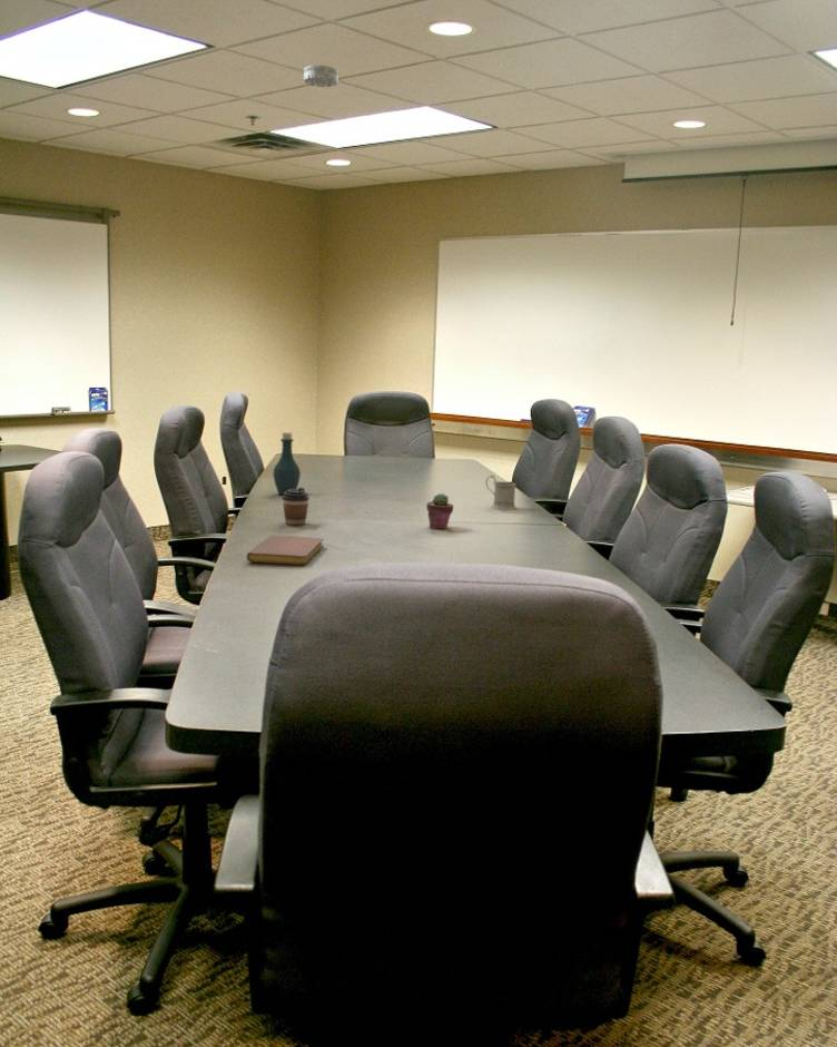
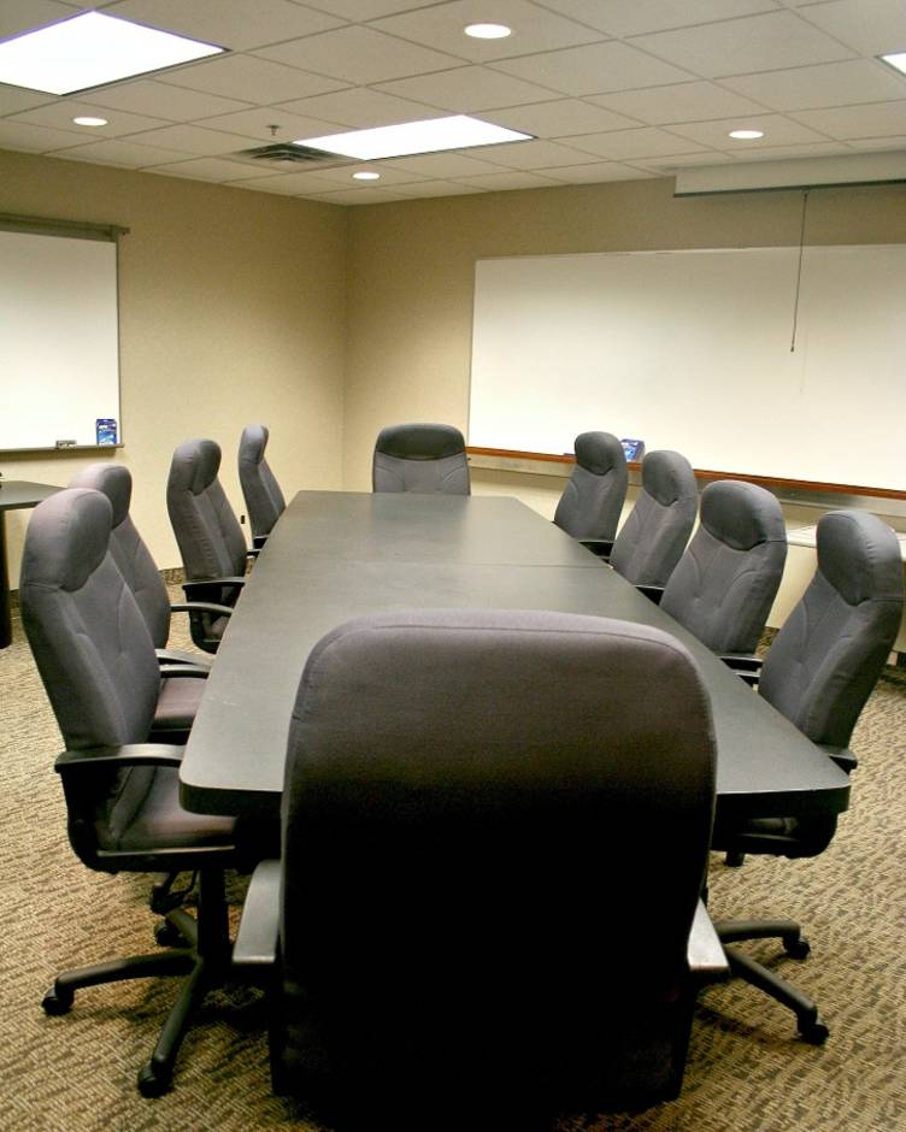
- bottle [273,431,302,496]
- coffee cup [282,487,311,526]
- potted succulent [425,492,455,530]
- smoke detector [303,63,339,88]
- notebook [246,534,324,566]
- mug [484,474,518,511]
